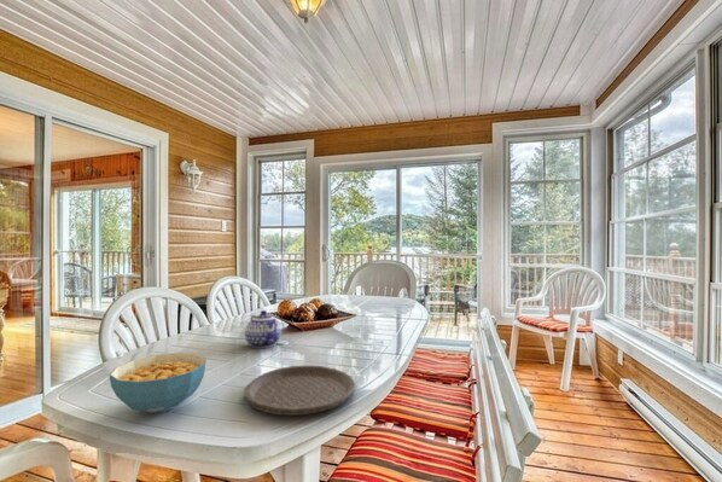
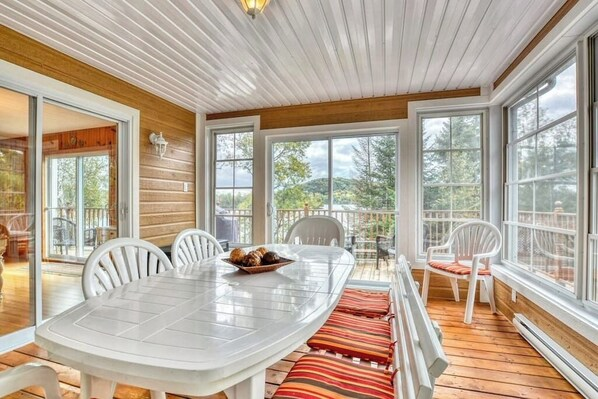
- cereal bowl [109,352,208,414]
- teapot [244,309,283,349]
- plate [243,364,357,417]
